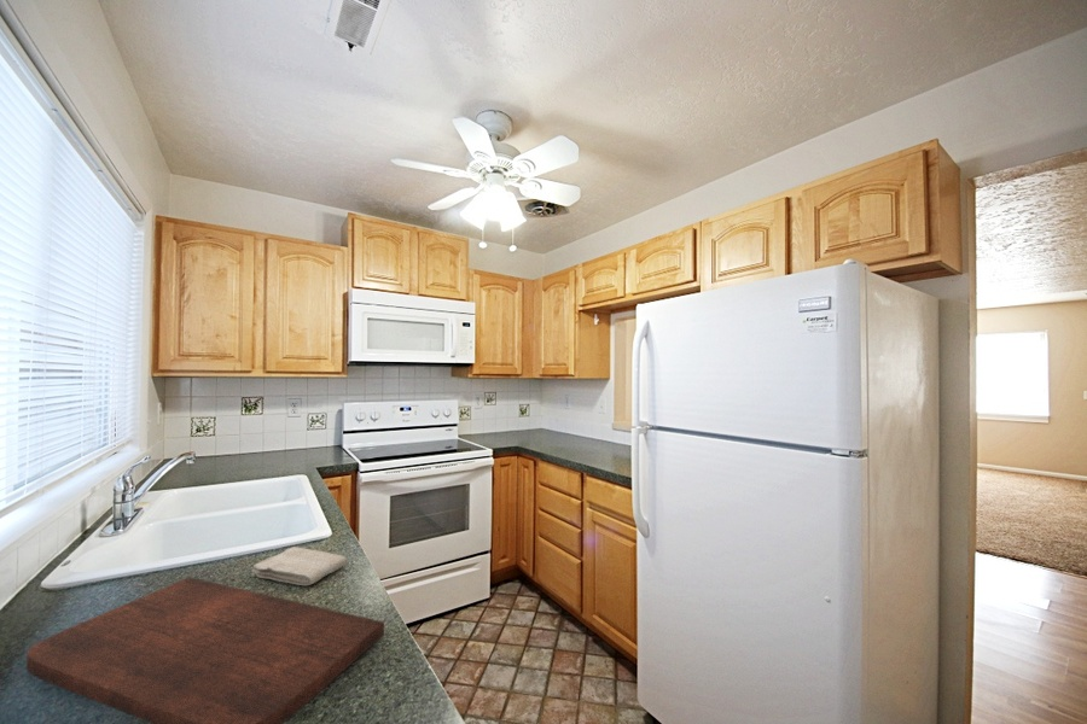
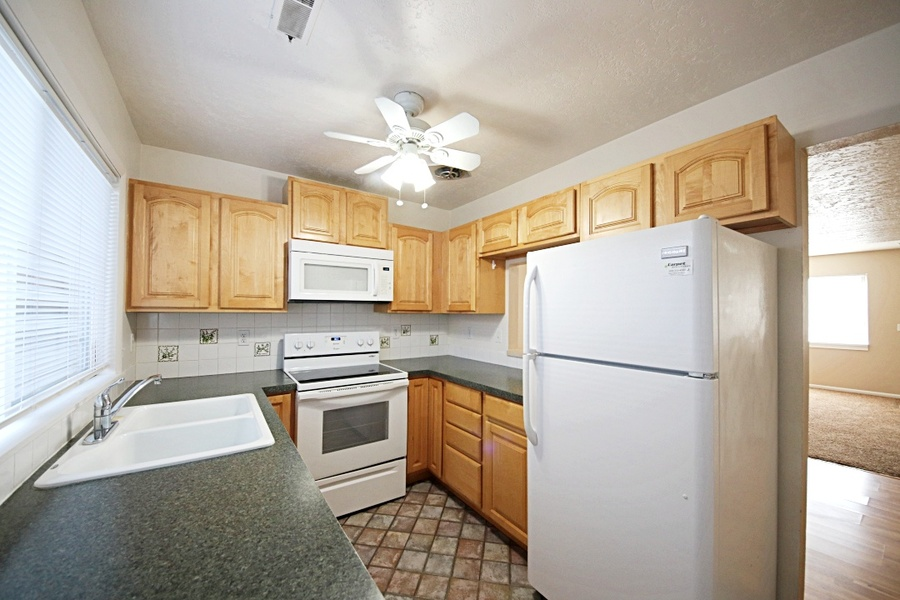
- cutting board [25,576,385,724]
- washcloth [250,545,348,586]
